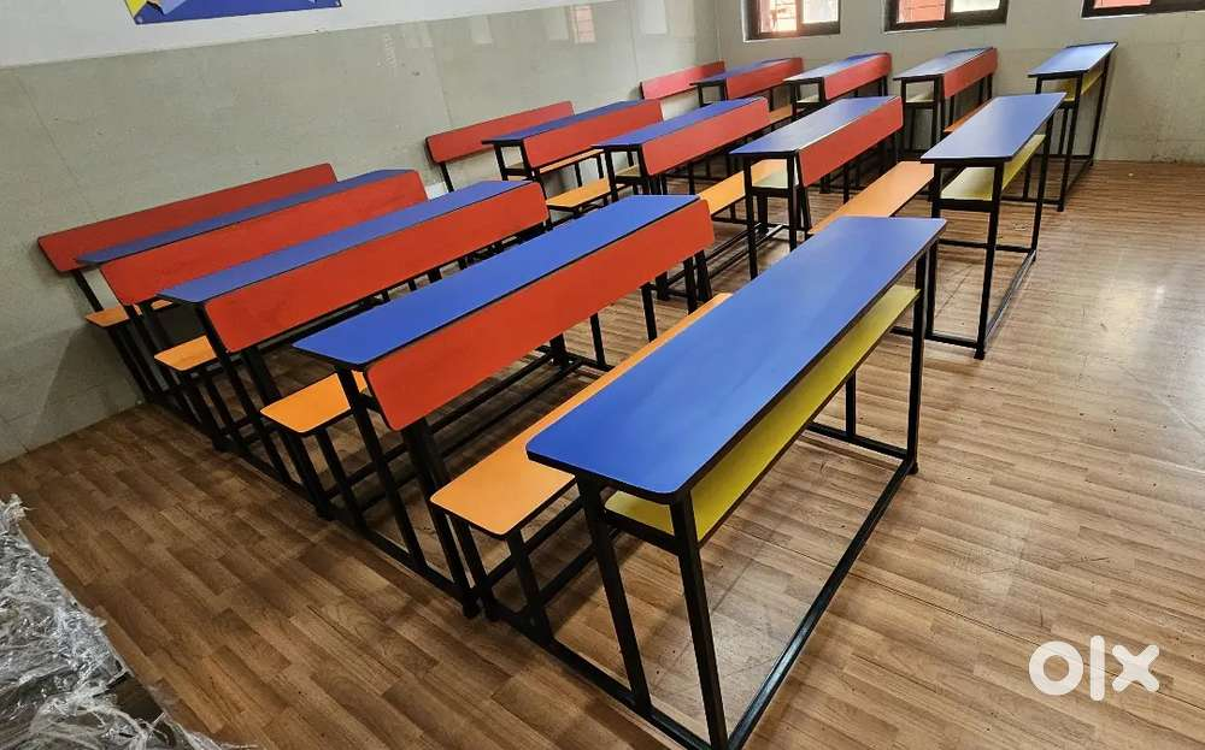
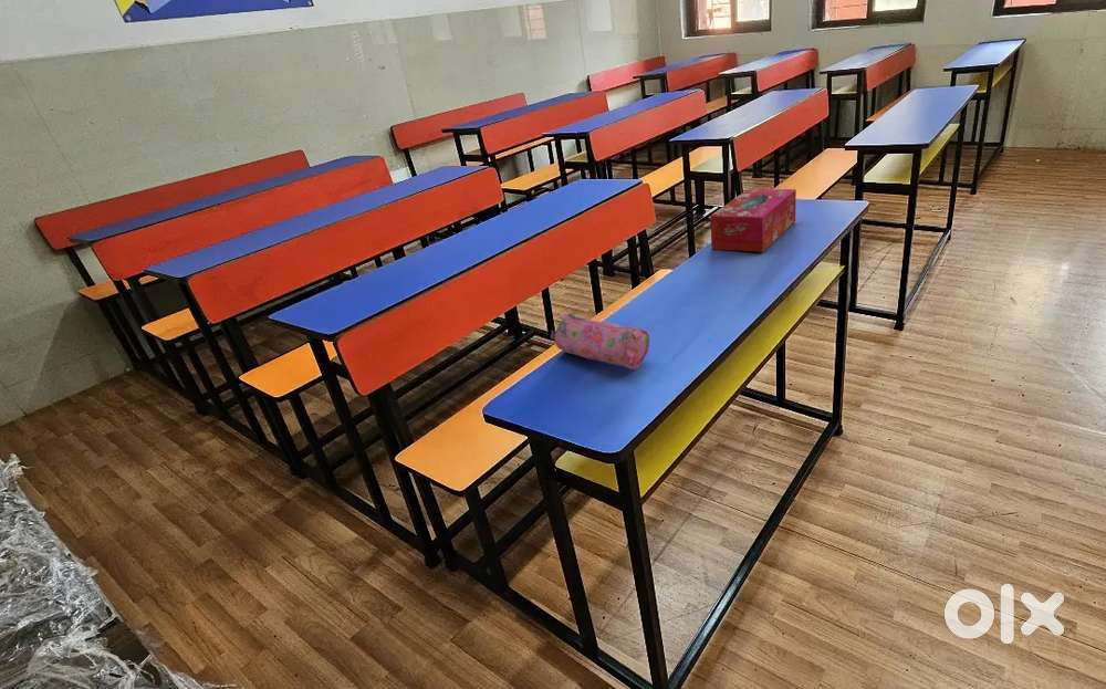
+ tissue box [709,188,797,253]
+ pencil case [550,312,650,370]
